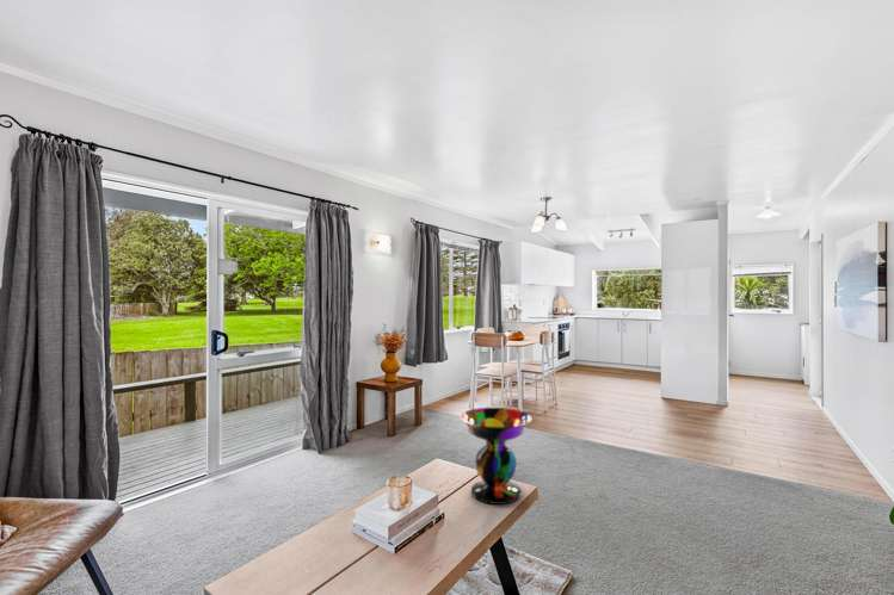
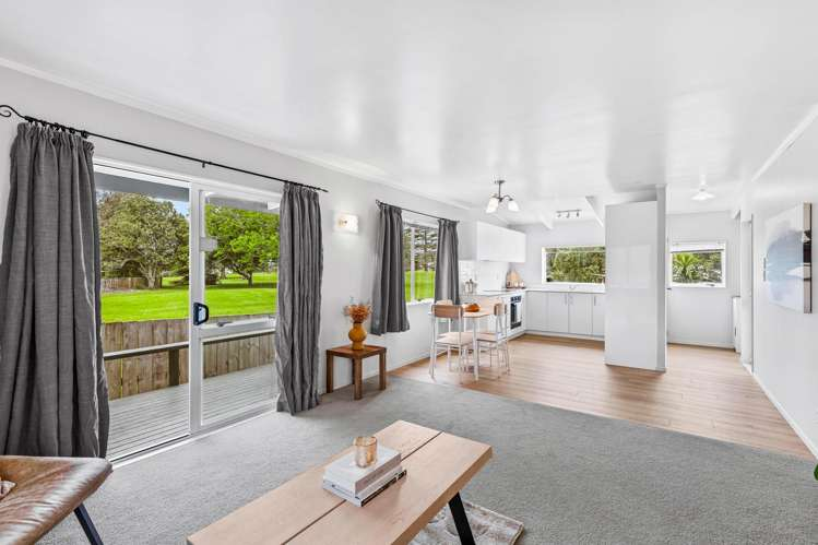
- decorative bowl [458,407,534,506]
